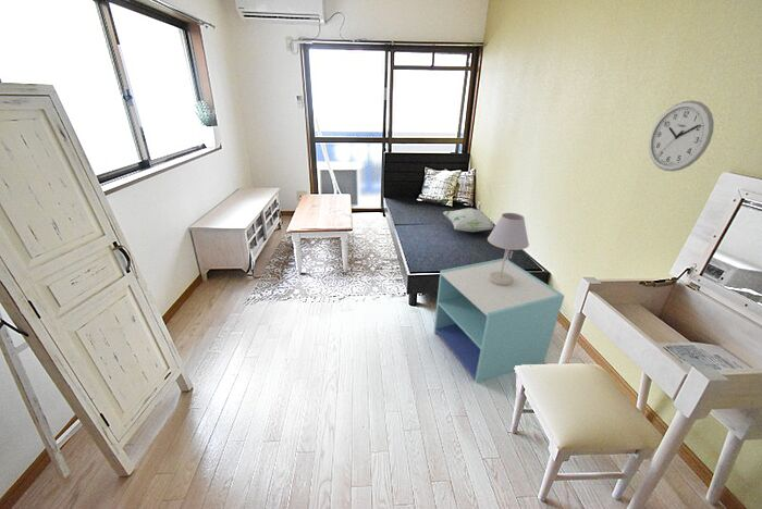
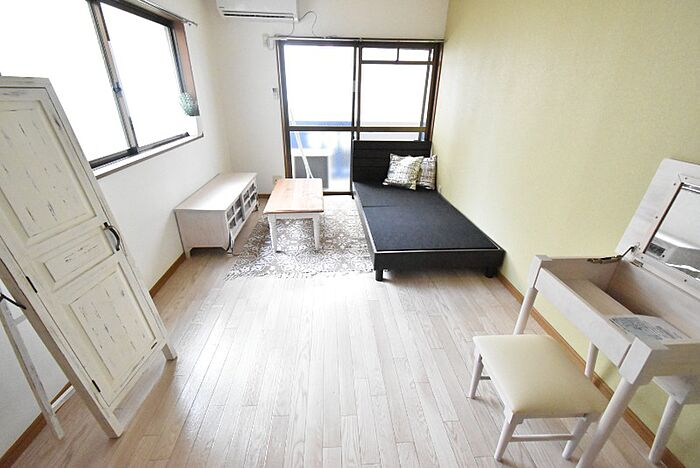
- table lamp [487,212,530,285]
- wall clock [648,100,715,172]
- nightstand [433,258,565,384]
- decorative pillow [442,207,496,233]
